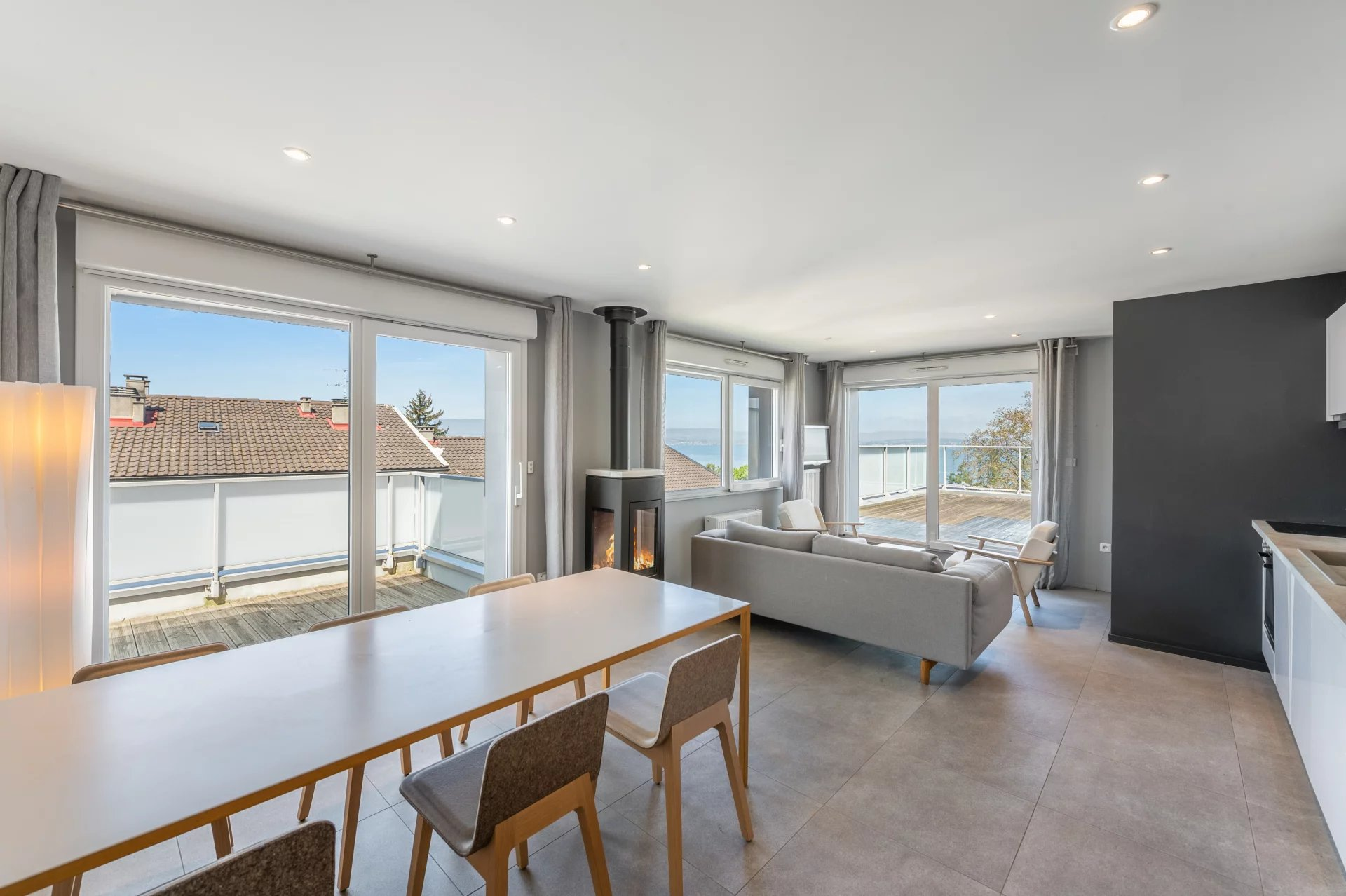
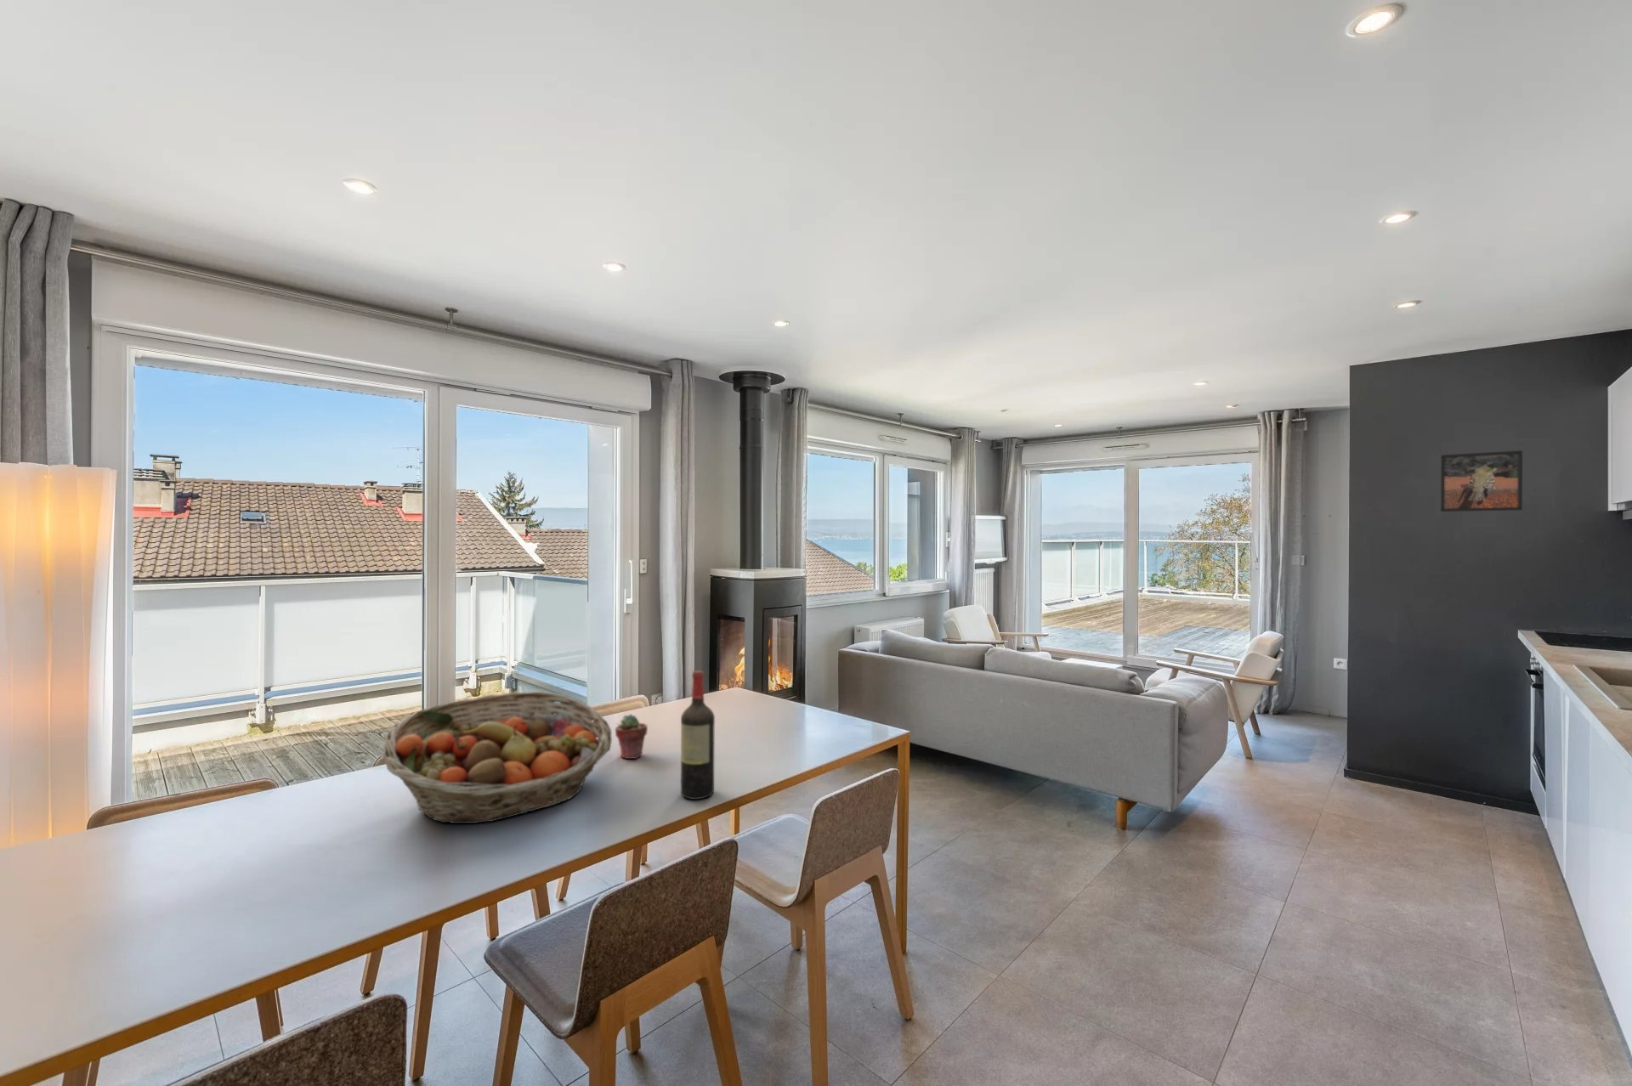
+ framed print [1439,450,1523,513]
+ potted succulent [615,713,649,760]
+ fruit basket [382,691,612,824]
+ wine bottle [680,669,715,800]
